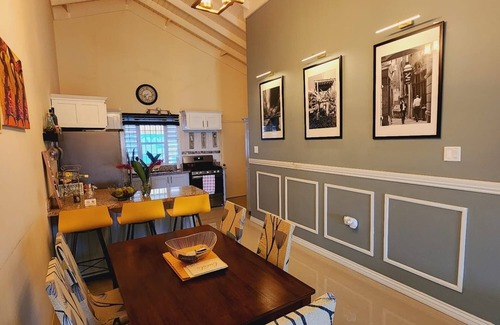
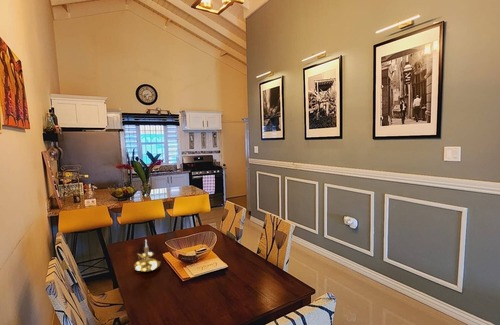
+ candle holder [133,240,161,273]
